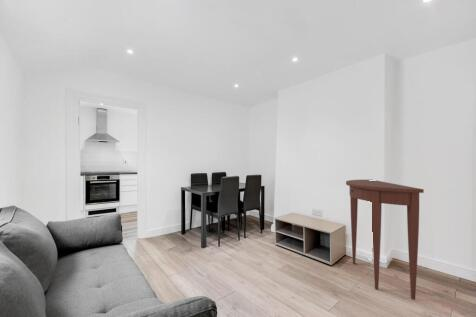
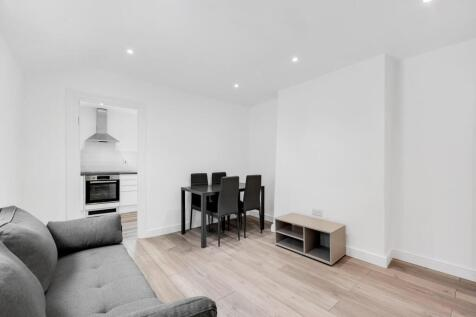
- console table [345,179,425,301]
